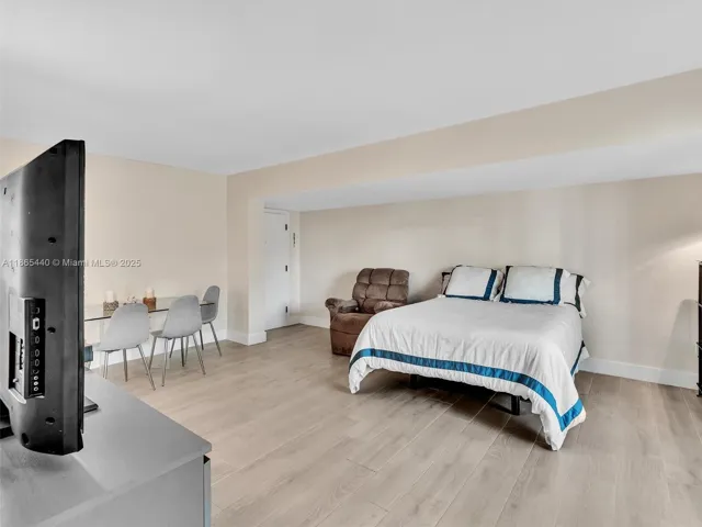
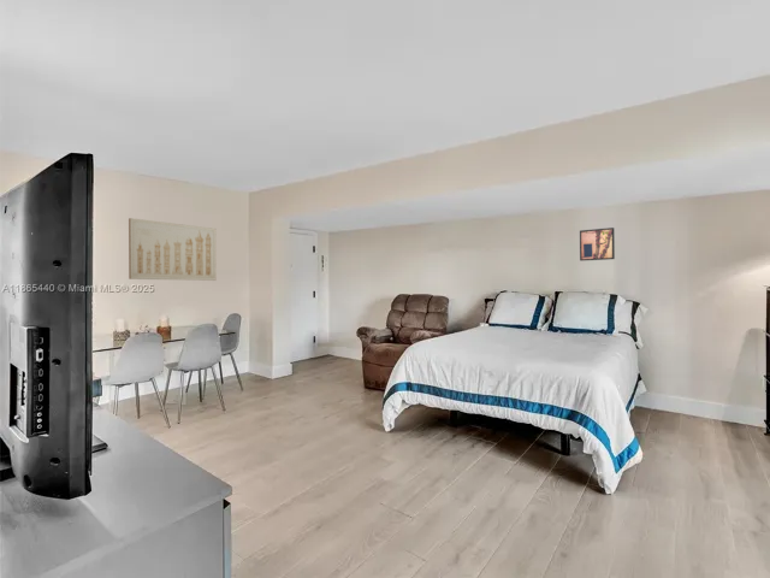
+ wall art [128,217,218,282]
+ wall art [579,226,616,261]
